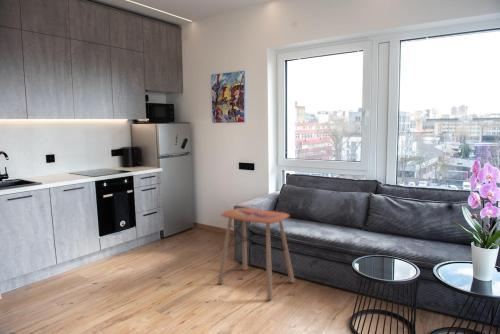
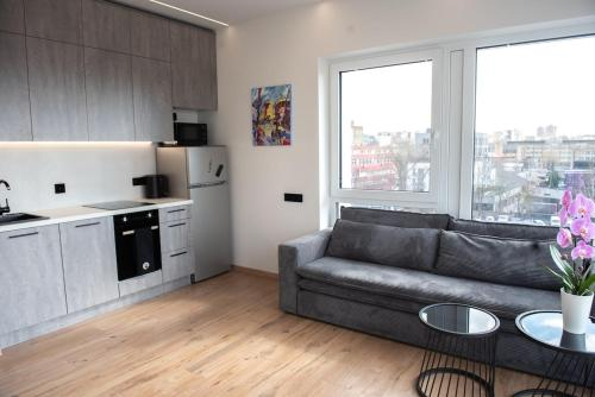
- side table [216,207,296,301]
